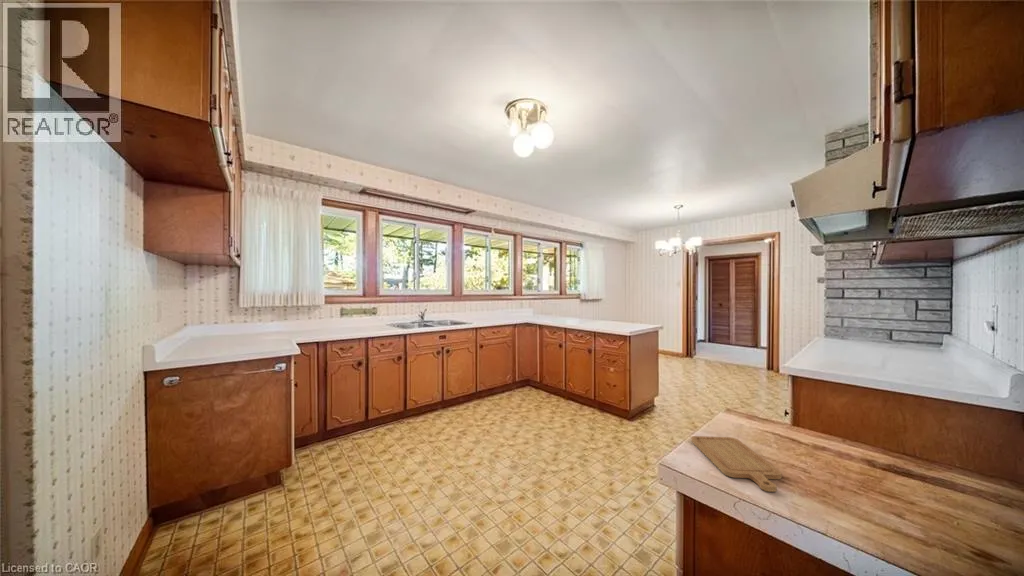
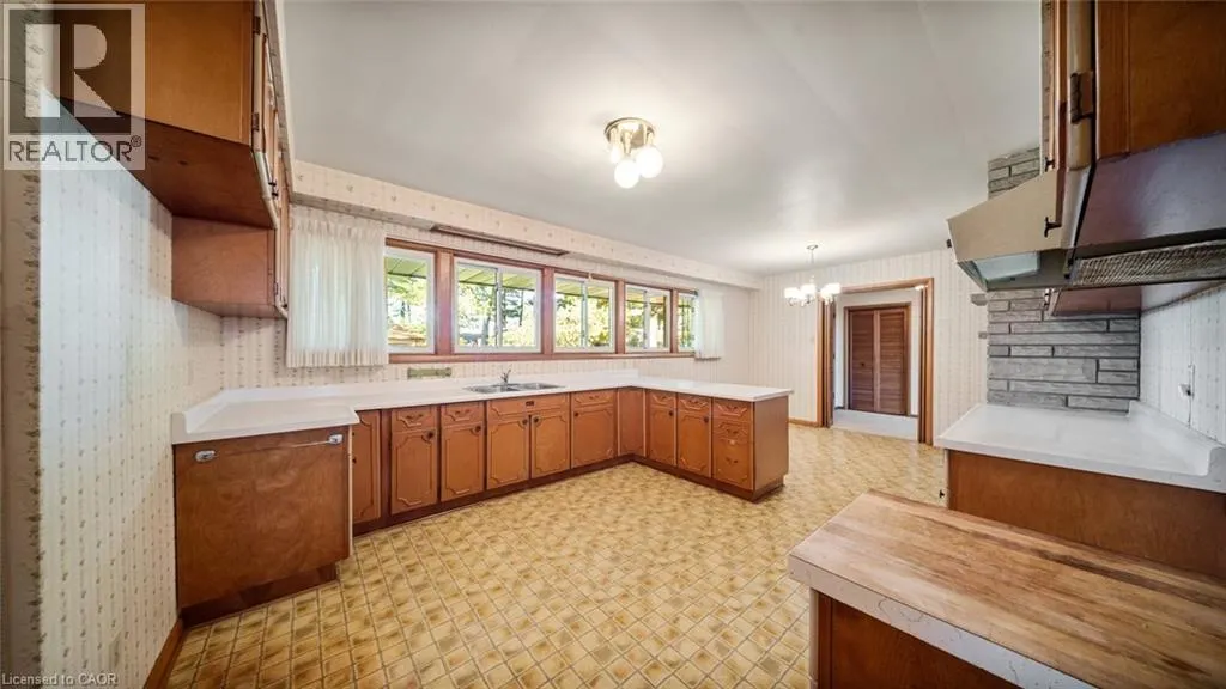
- chopping board [691,435,783,493]
